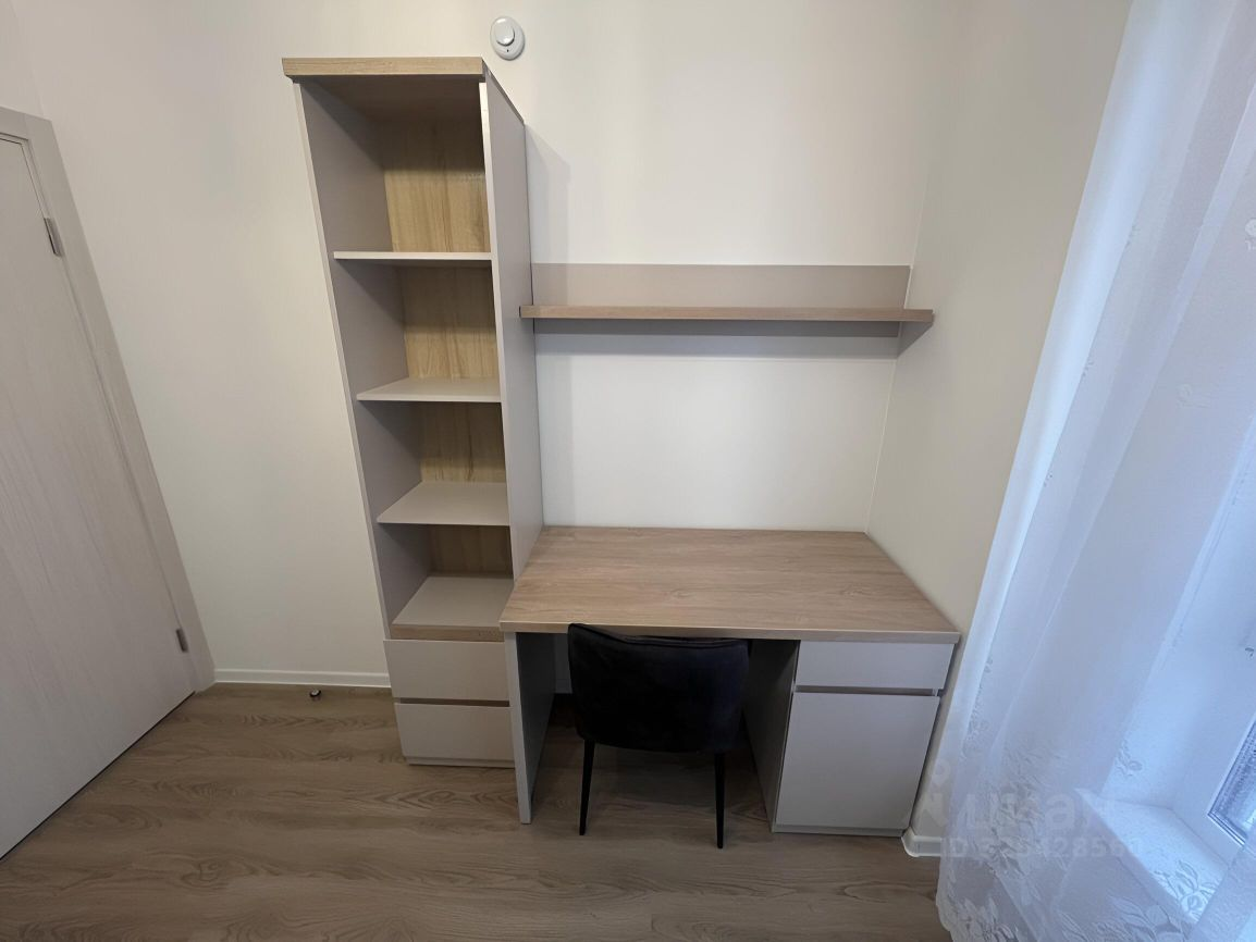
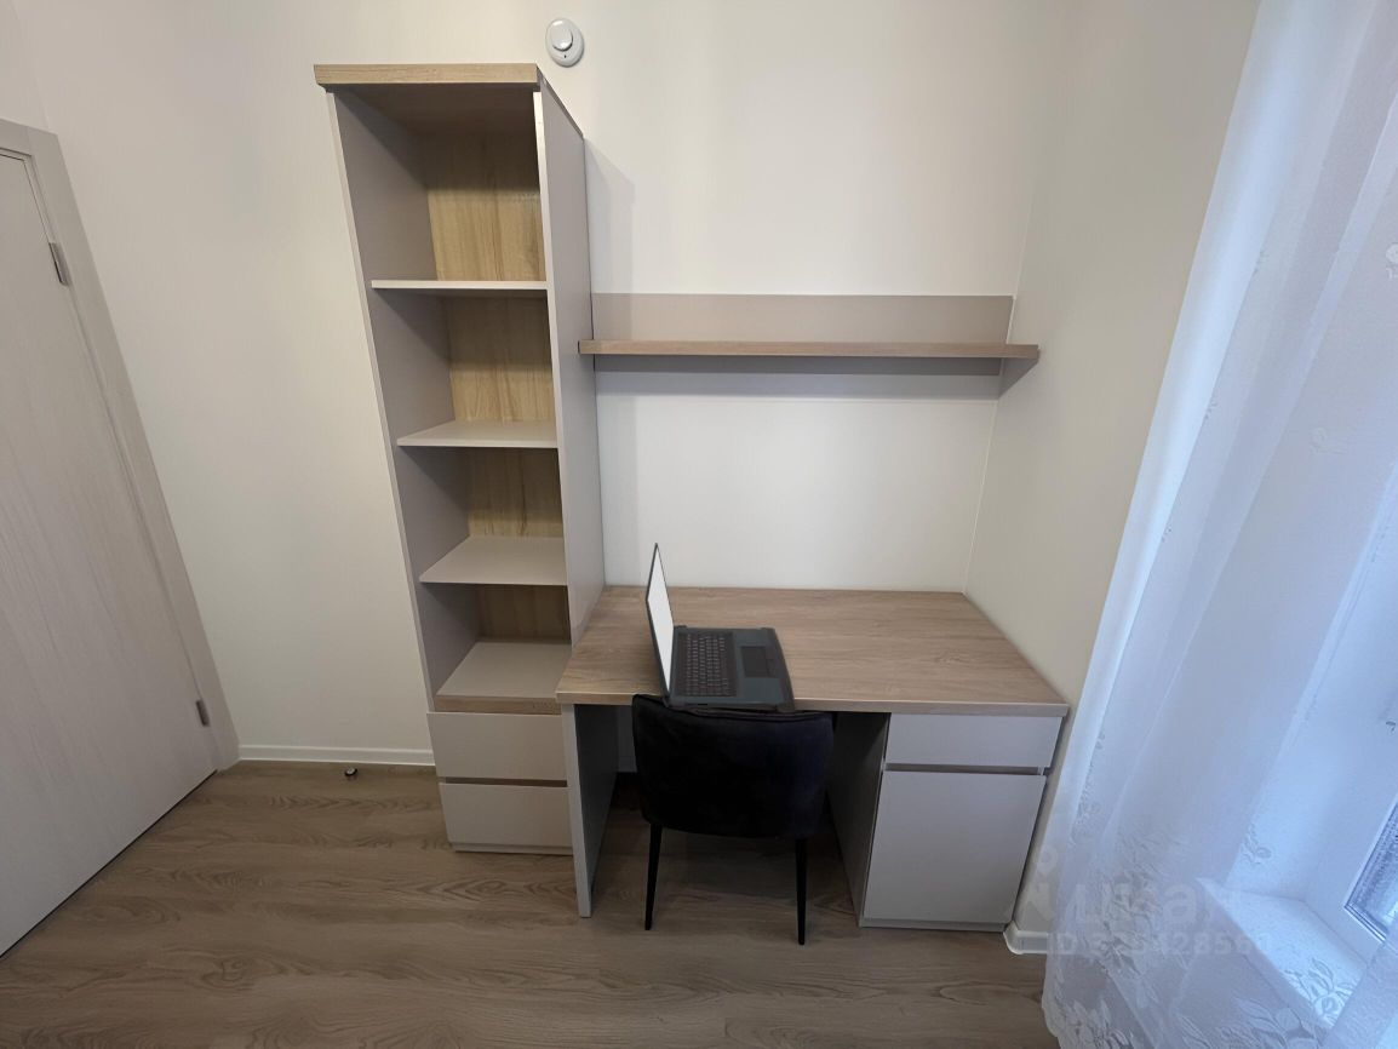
+ laptop [644,541,797,715]
